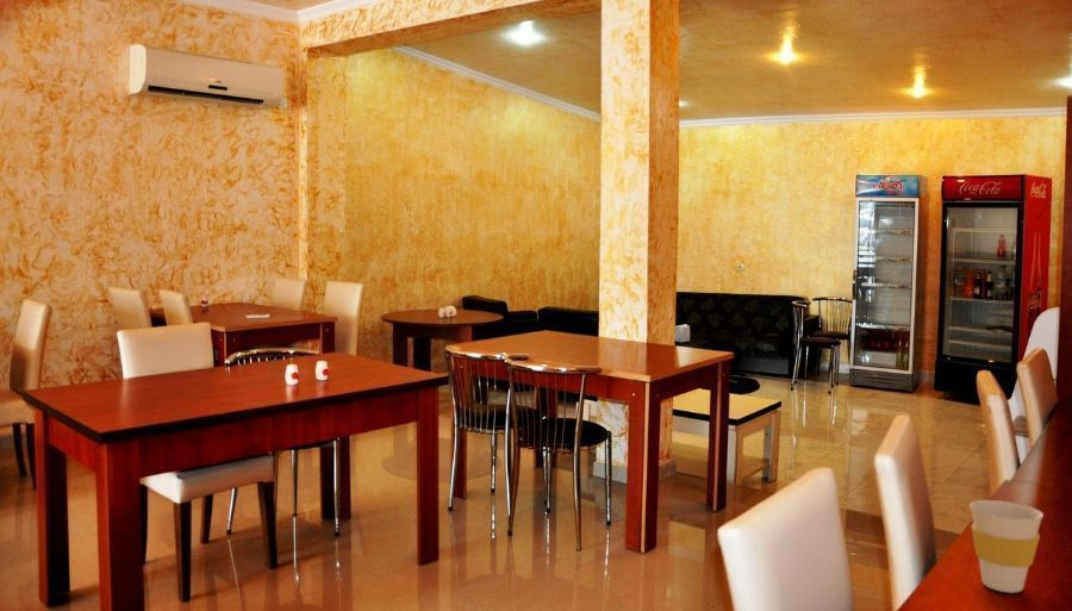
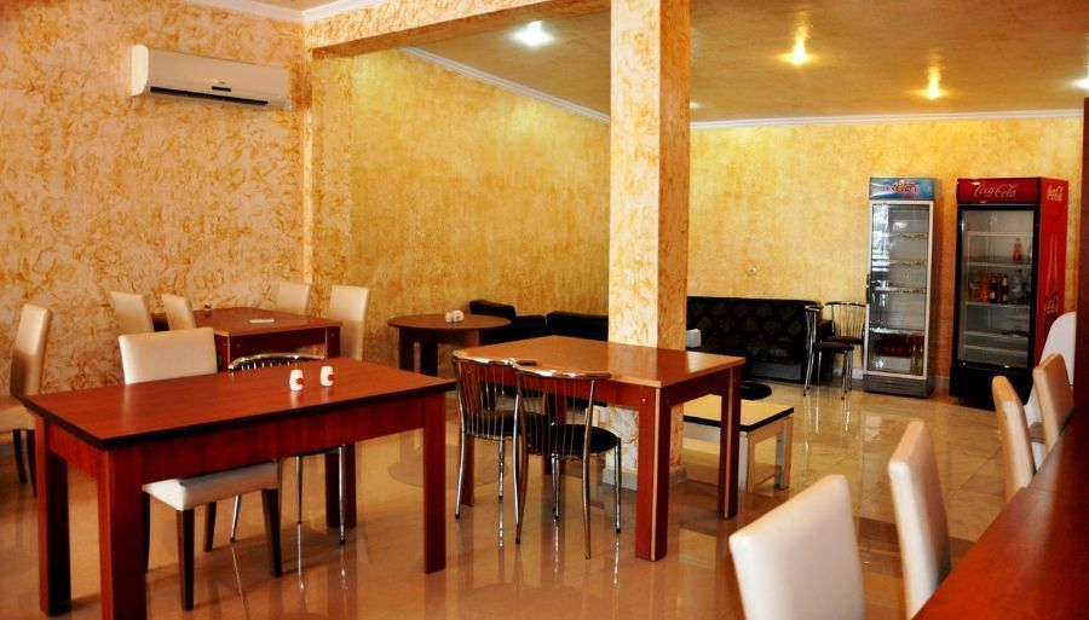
- cup [968,499,1045,594]
